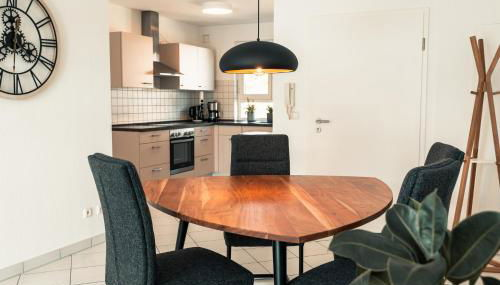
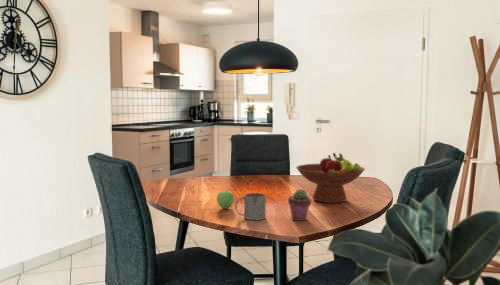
+ mug [234,192,267,221]
+ apple [216,189,235,210]
+ potted succulent [287,188,312,222]
+ fruit bowl [295,152,366,204]
